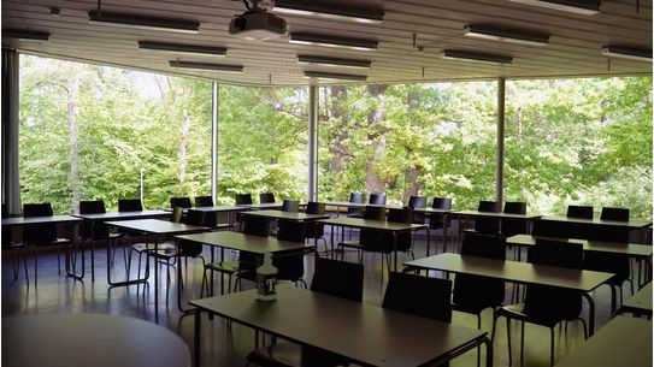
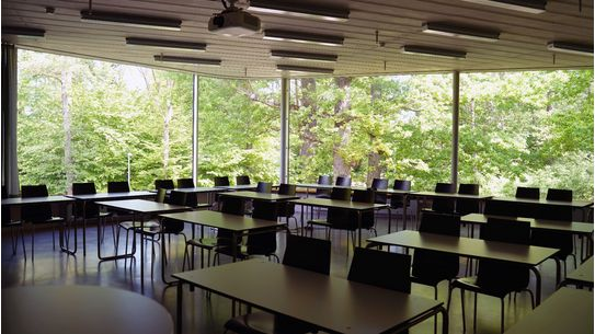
- vodka [255,248,278,302]
